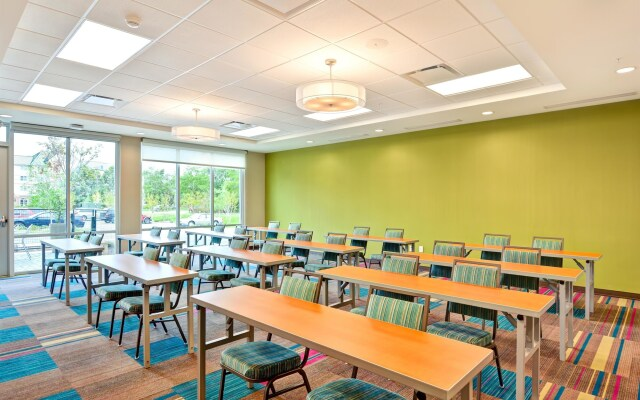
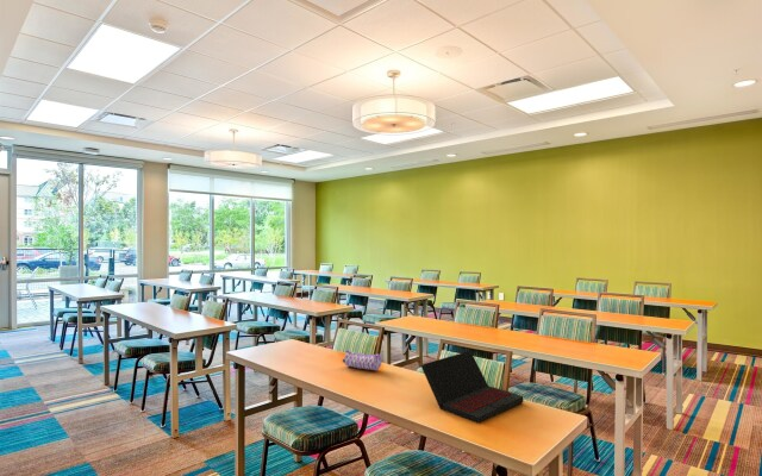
+ laptop [420,350,524,425]
+ pencil case [342,349,382,371]
